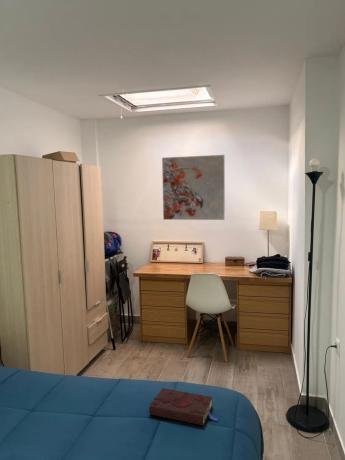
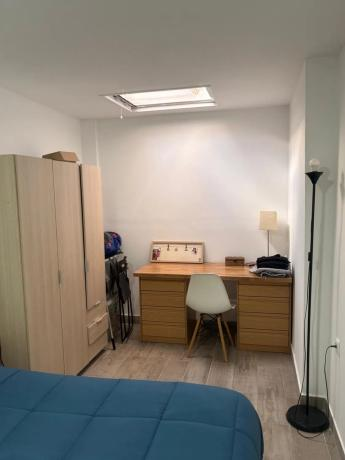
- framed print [161,154,226,221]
- book [148,387,220,426]
